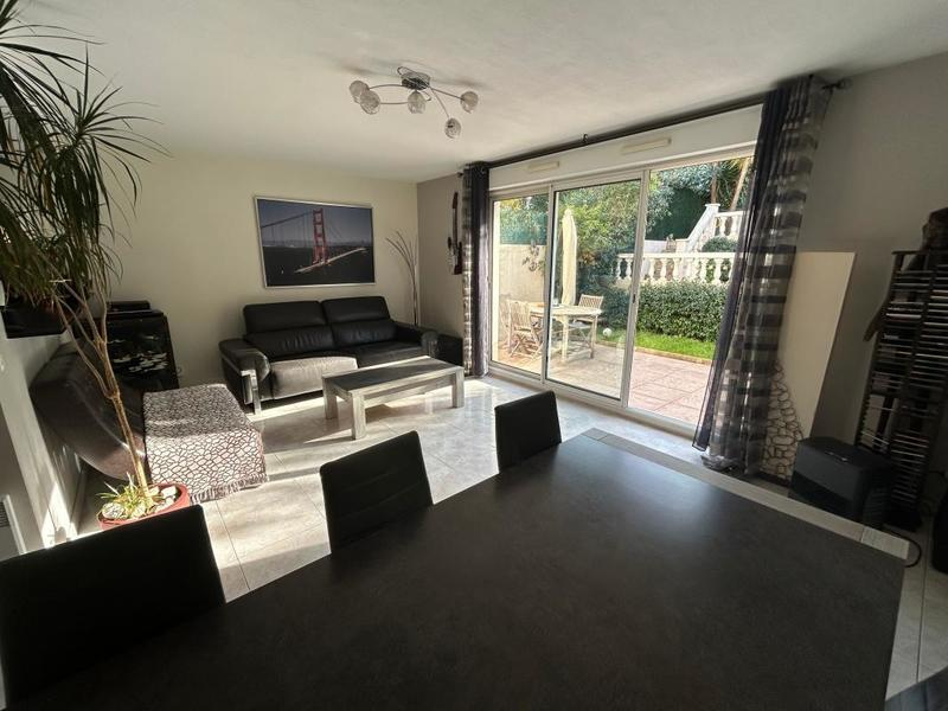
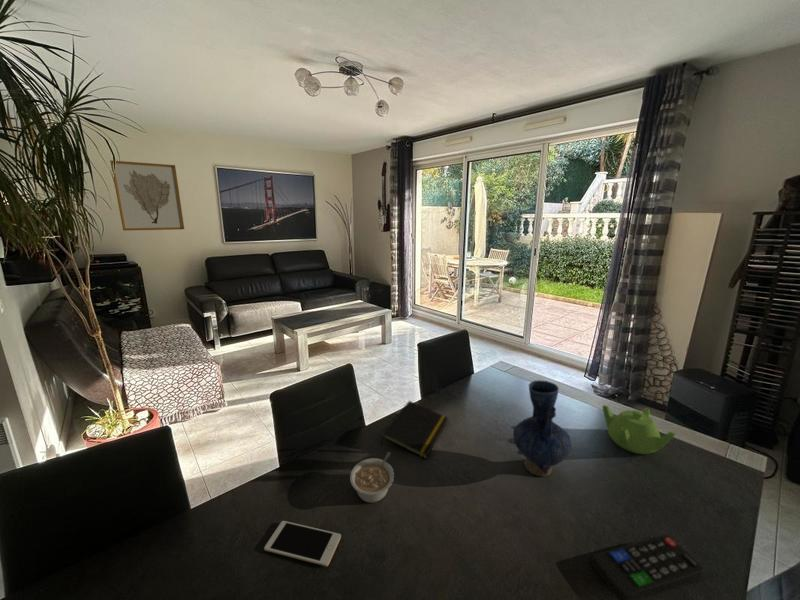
+ notepad [380,400,449,459]
+ legume [349,451,395,504]
+ vase [512,379,573,477]
+ teapot [601,404,677,455]
+ cell phone [263,520,342,568]
+ remote control [591,534,705,600]
+ wall art [109,159,185,231]
